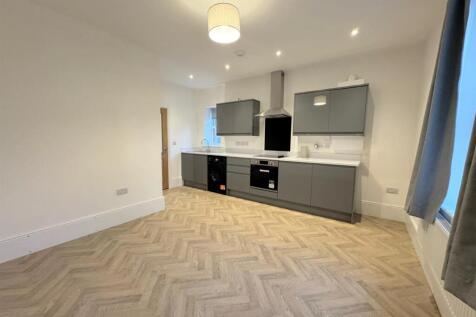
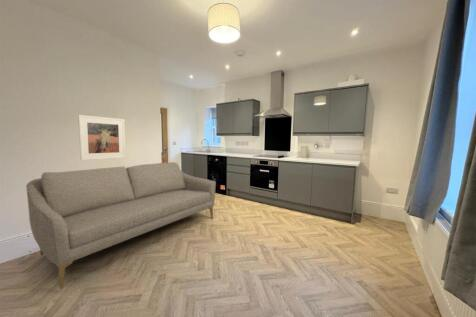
+ sofa [25,161,217,290]
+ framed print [77,114,127,161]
